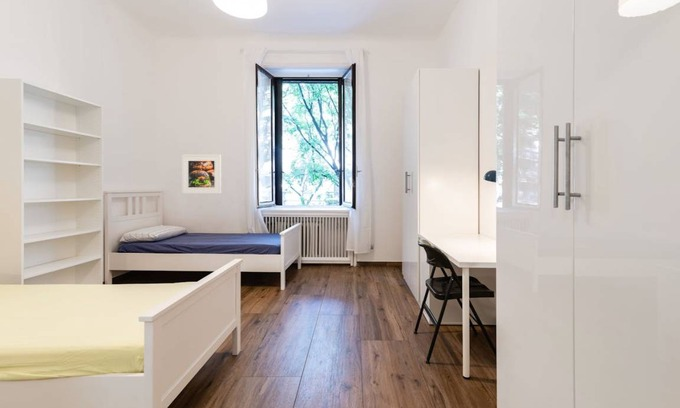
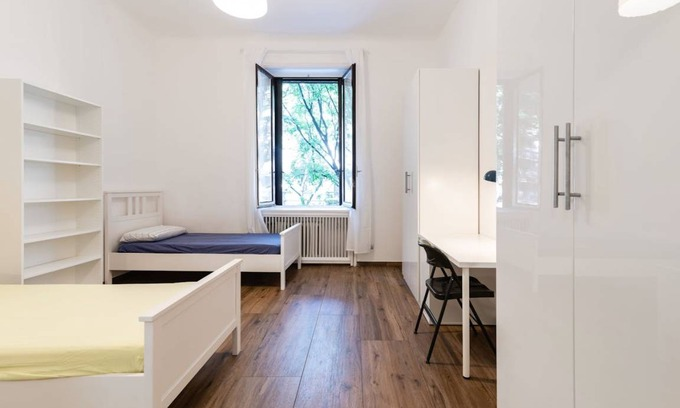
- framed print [181,154,222,195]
